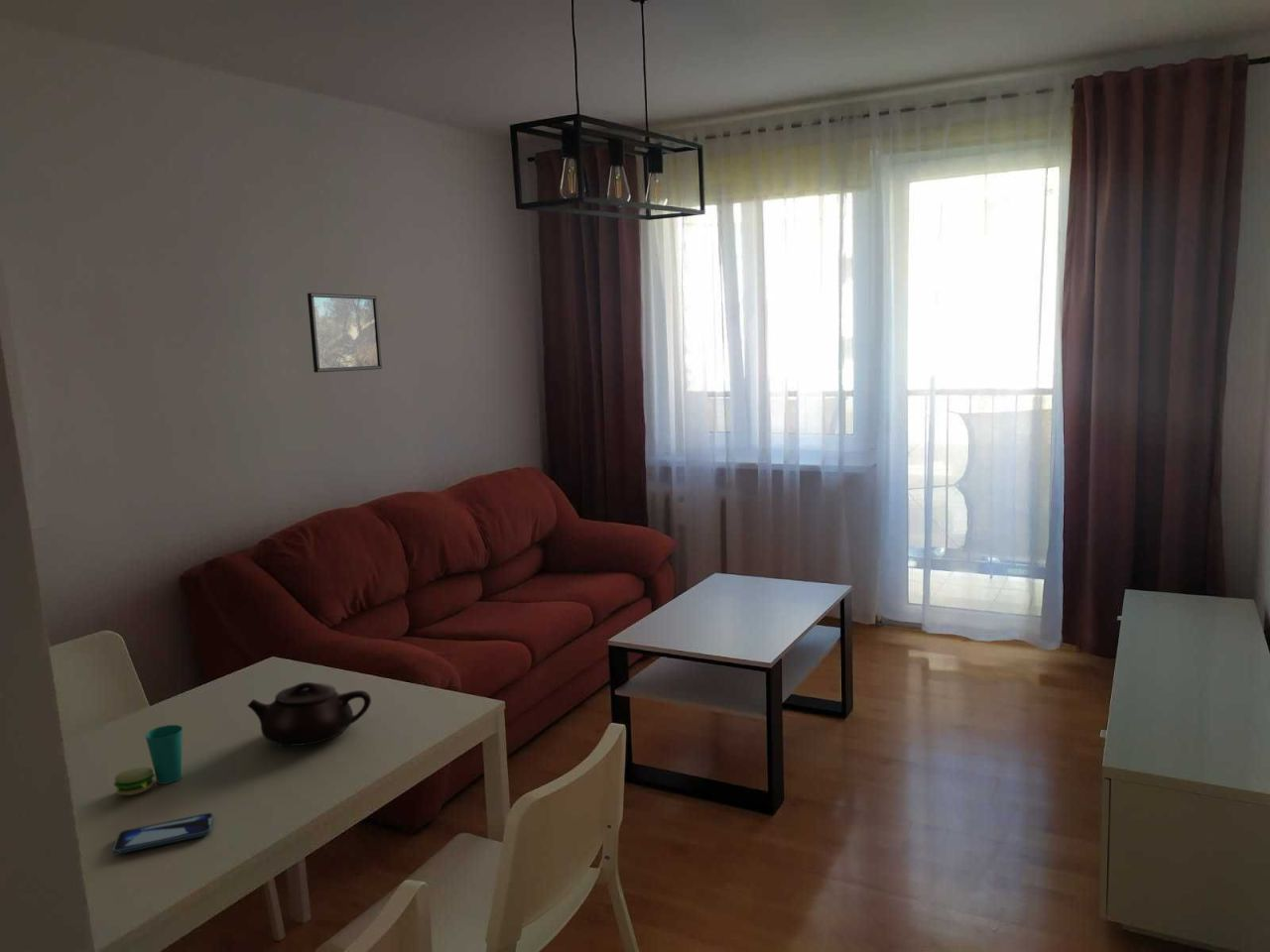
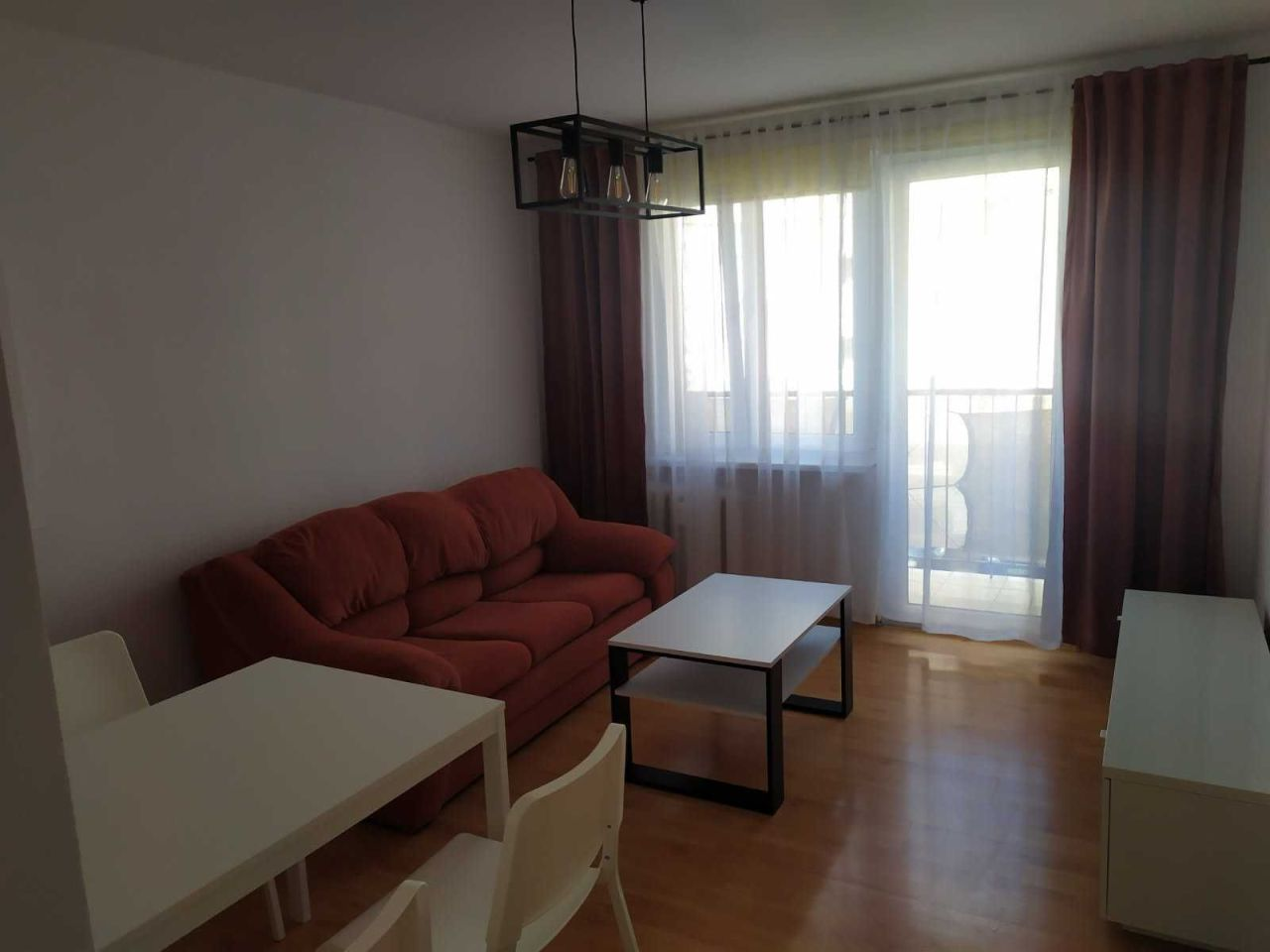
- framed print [307,293,383,373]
- smartphone [112,812,214,856]
- cup [113,724,184,796]
- teapot [246,681,372,748]
